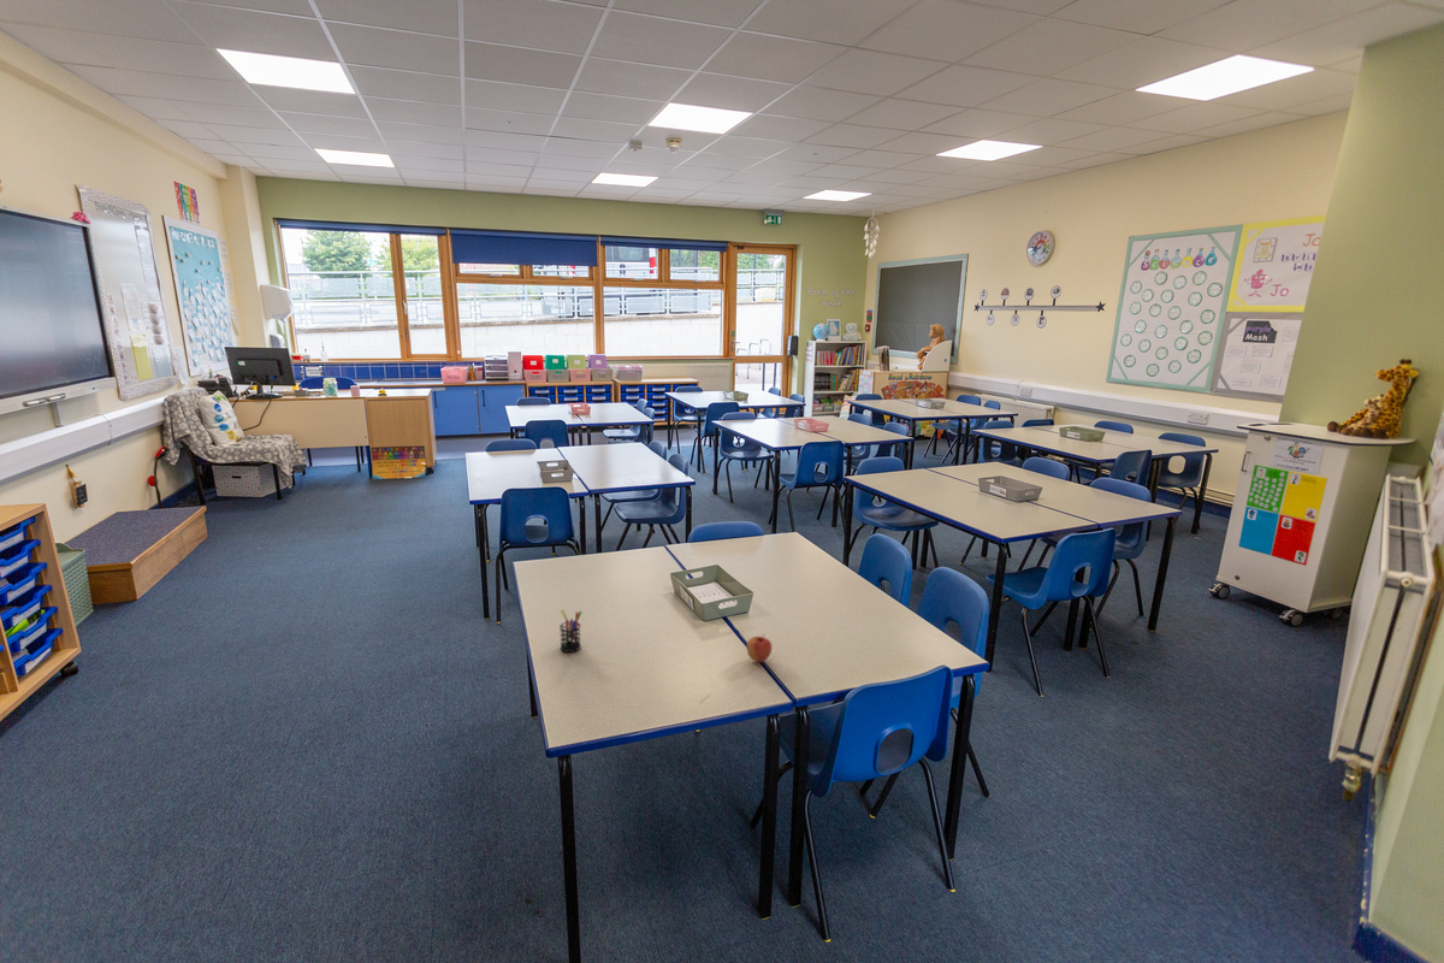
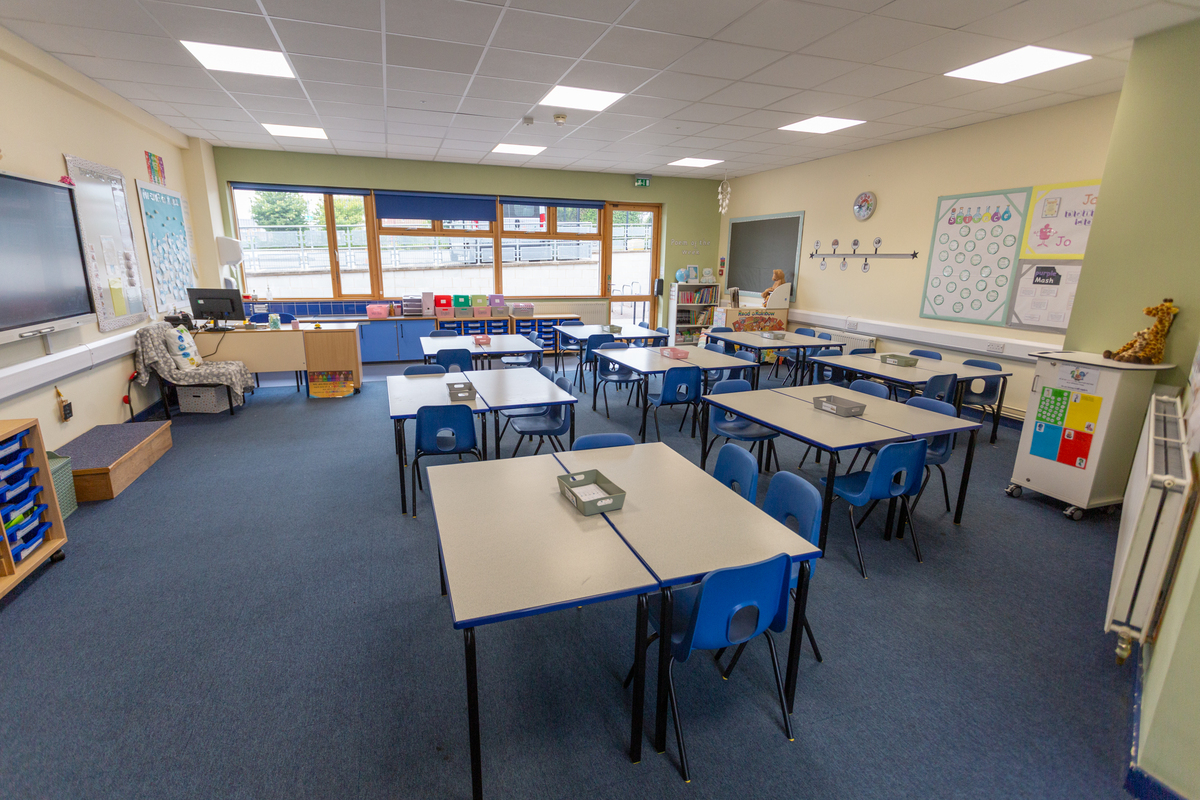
- pen holder [558,608,584,654]
- apple [746,633,773,663]
